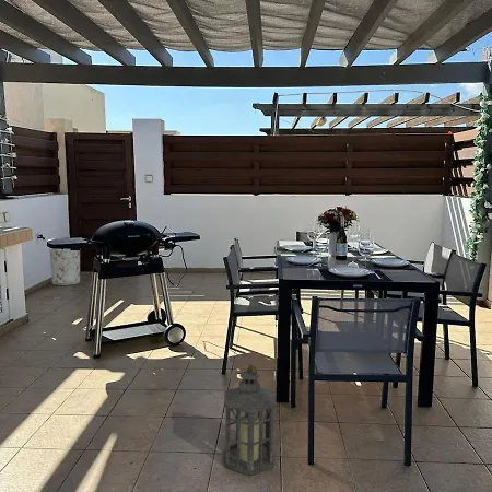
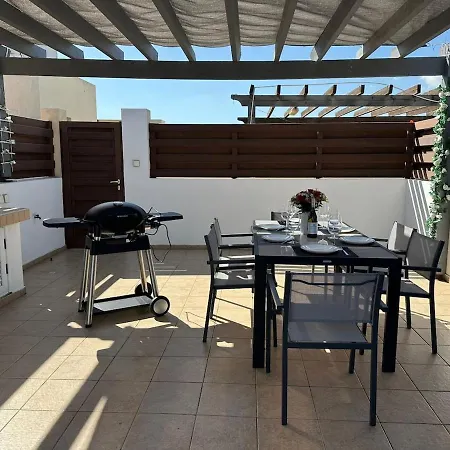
- trash can [48,236,81,286]
- lantern [223,363,277,476]
